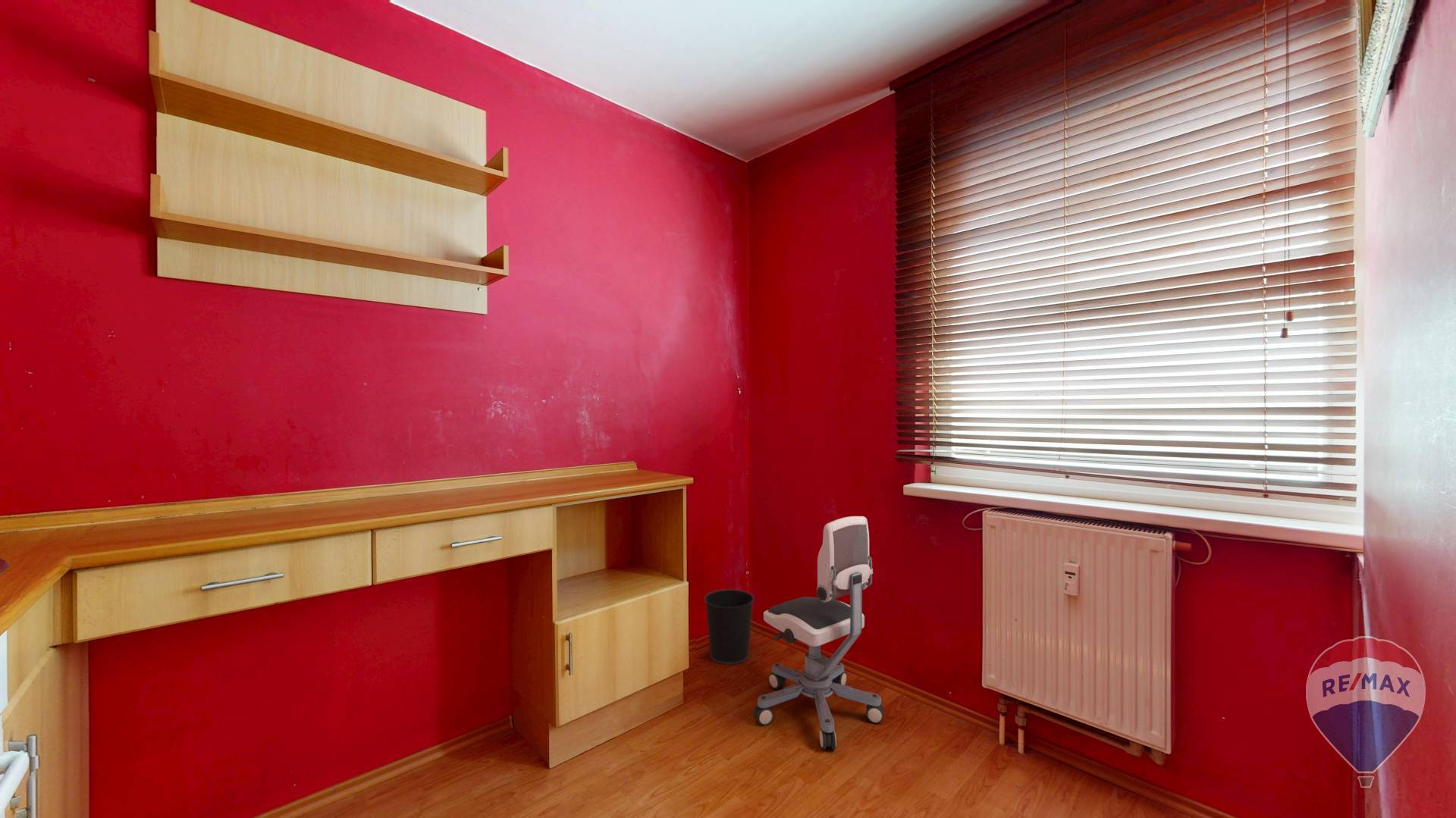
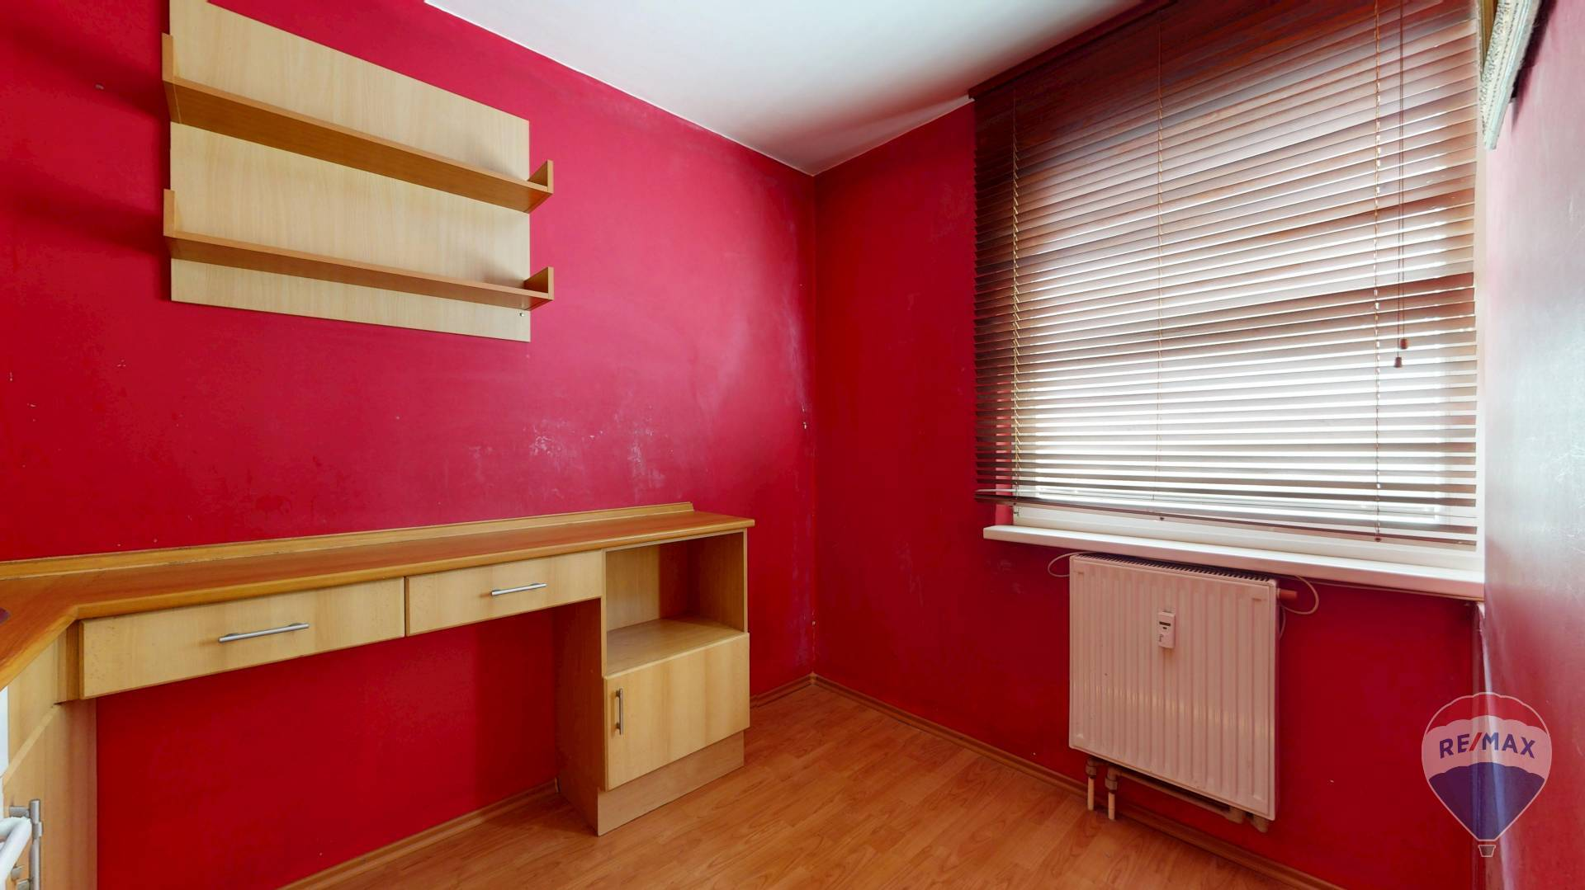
- wastebasket [704,588,755,666]
- office chair [753,516,884,750]
